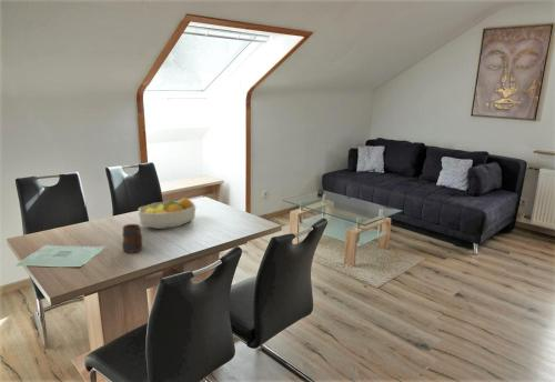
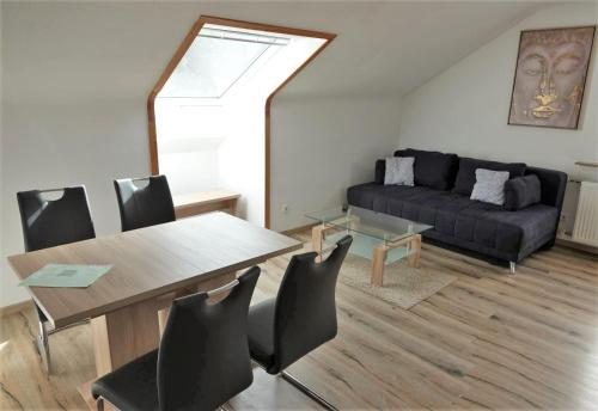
- mug [122,223,143,254]
- fruit bowl [138,197,196,230]
